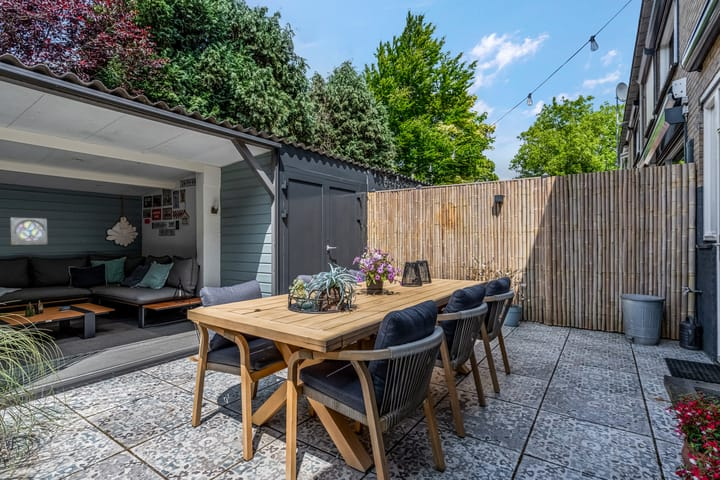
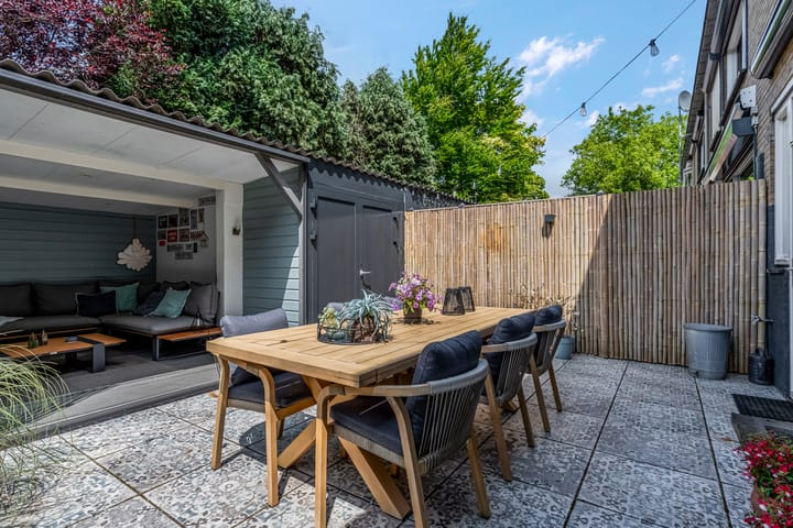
- wall ornament [10,217,48,246]
